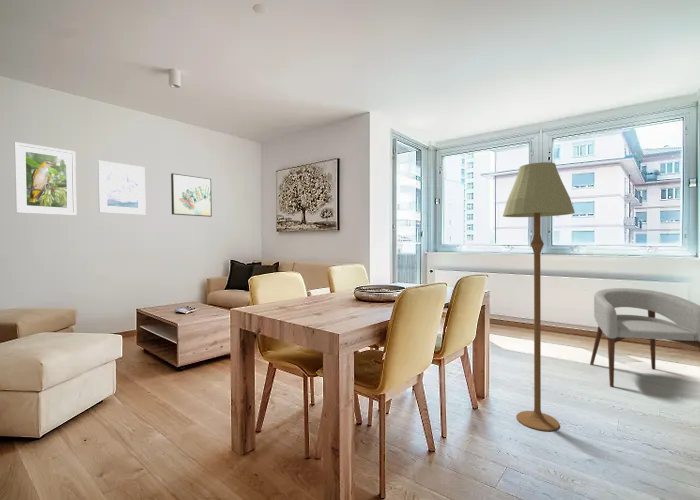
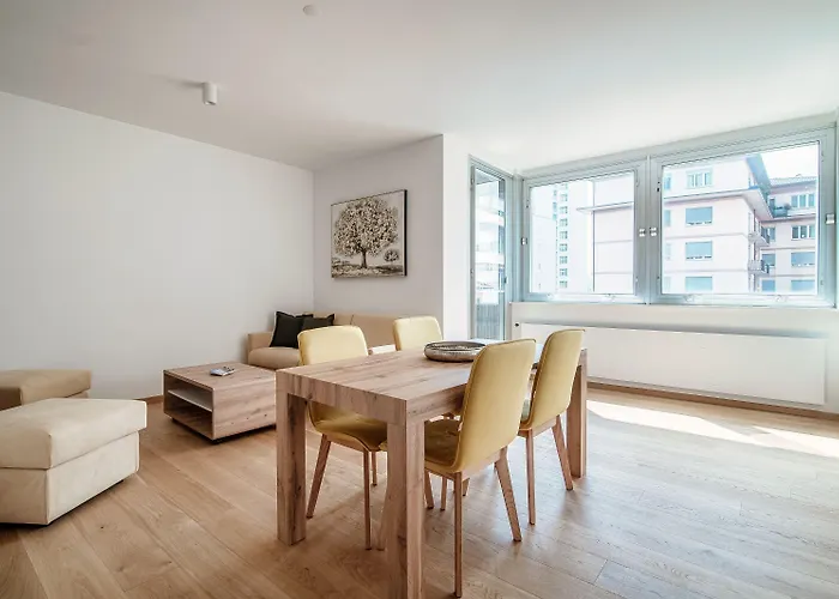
- wall art [170,172,213,218]
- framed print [13,141,77,217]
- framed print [97,160,147,216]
- floor lamp [502,161,576,432]
- armchair [589,287,700,388]
